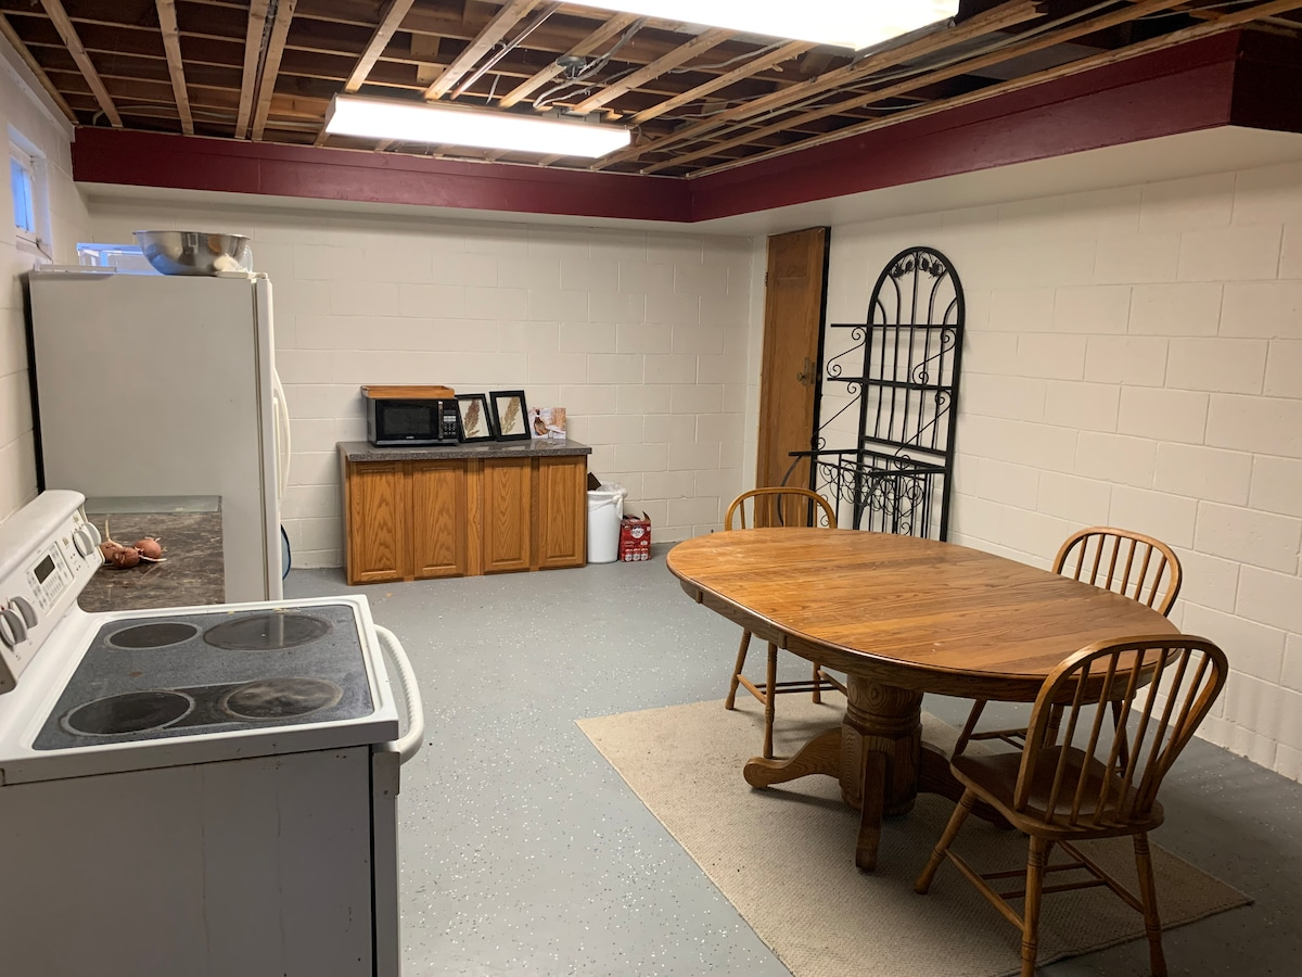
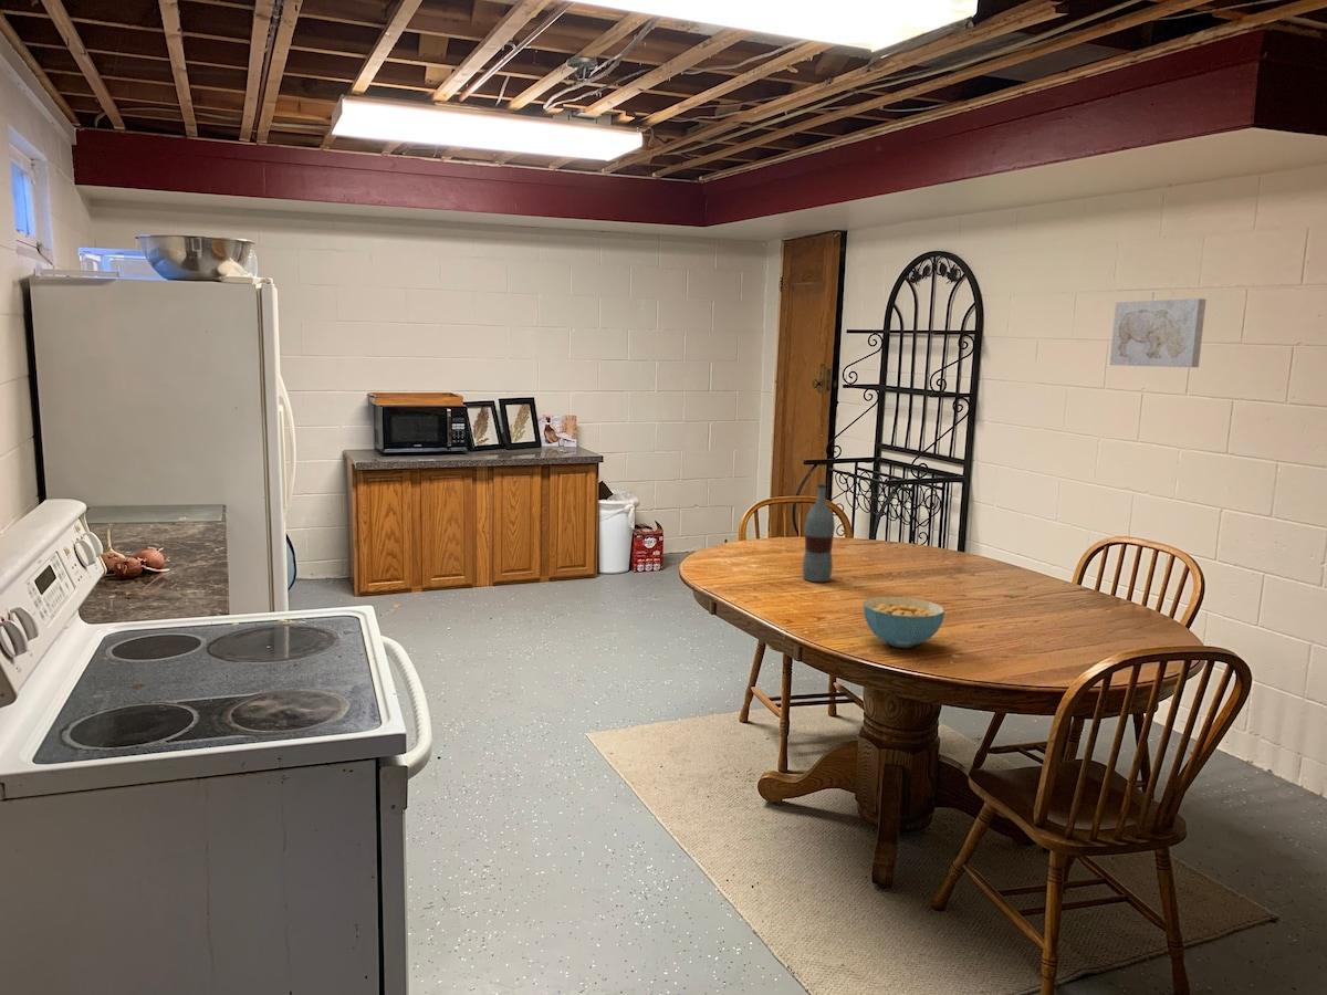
+ cereal bowl [863,595,945,649]
+ bottle [802,482,836,583]
+ wall art [1109,297,1208,368]
